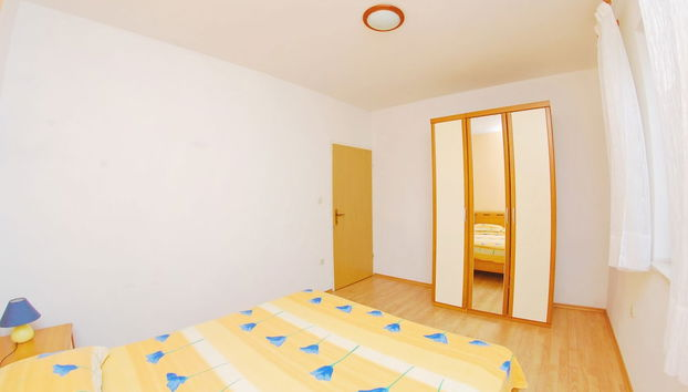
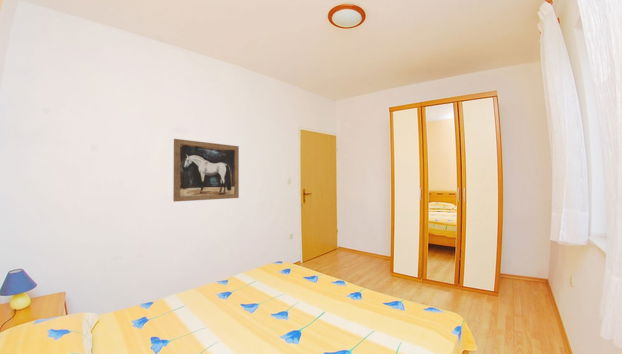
+ wall art [172,138,240,203]
